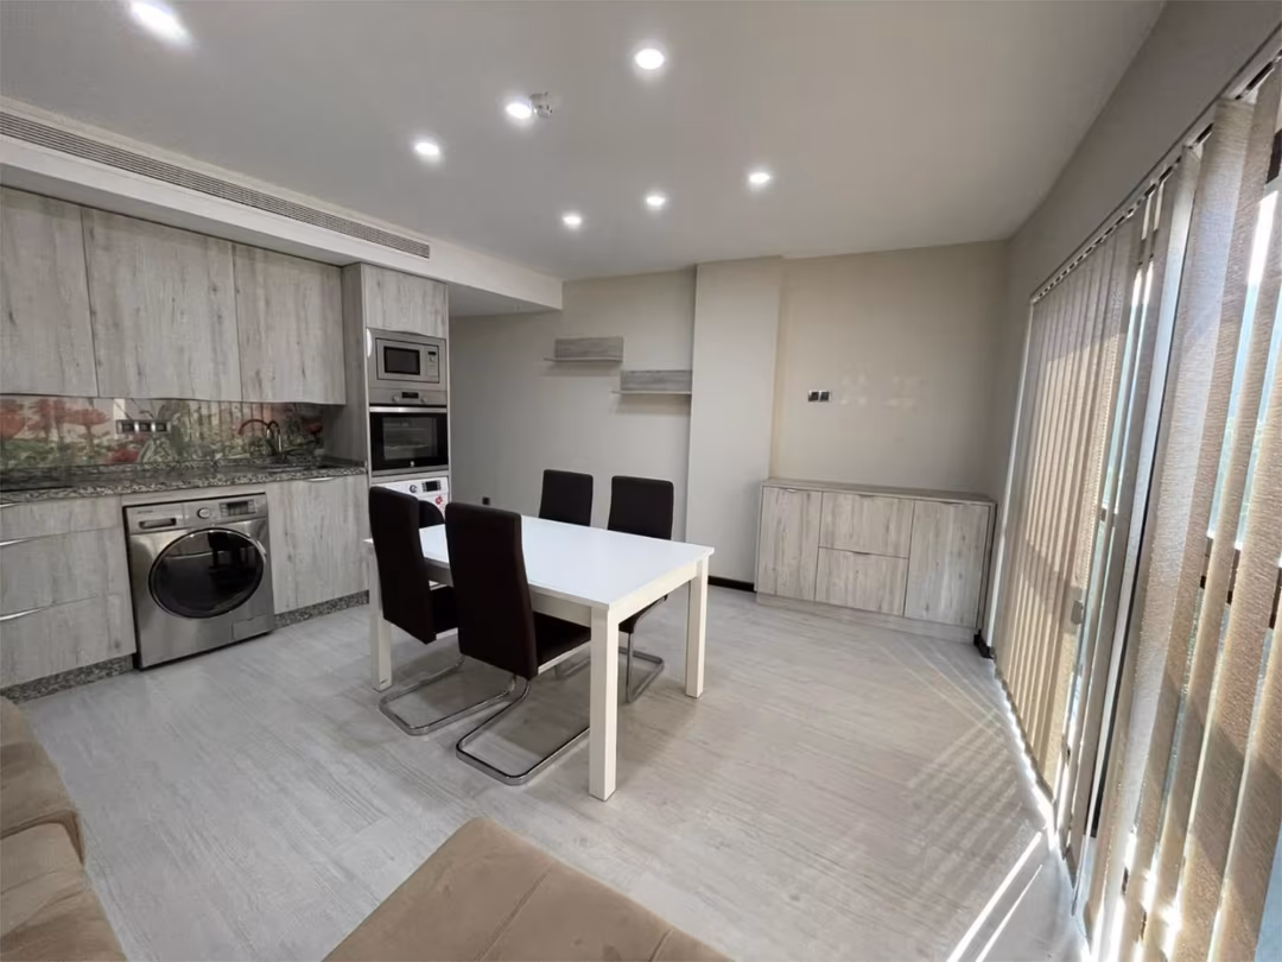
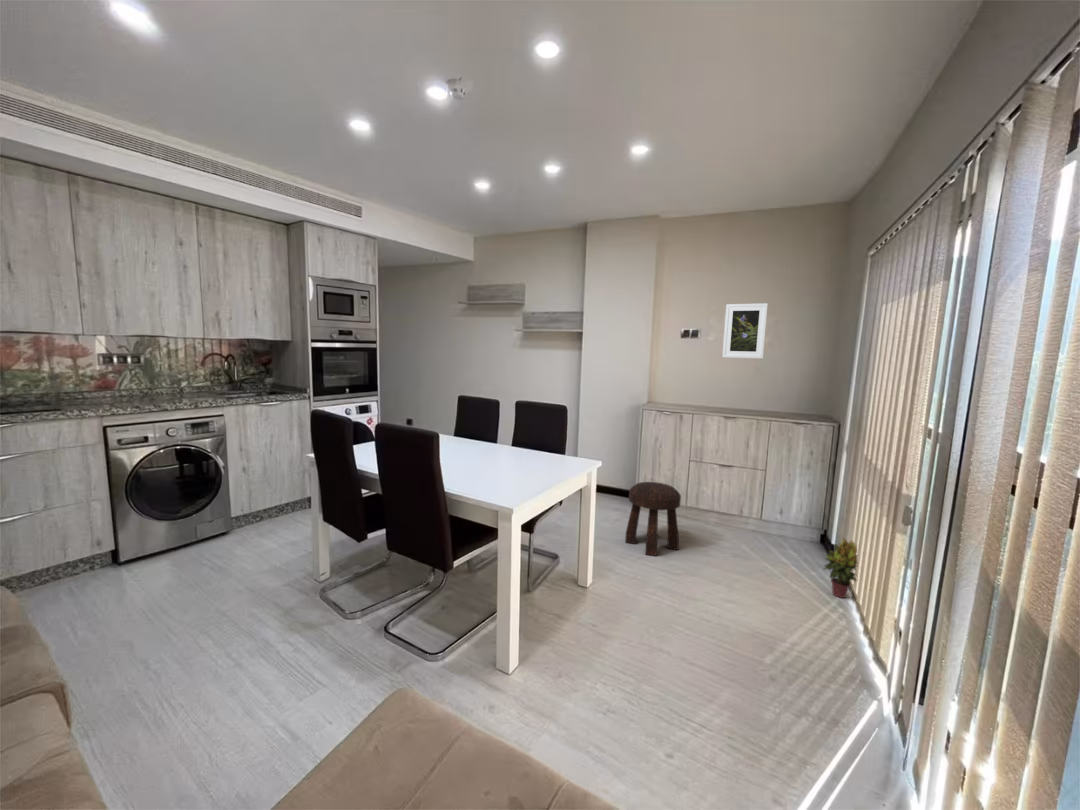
+ stool [624,481,682,557]
+ potted plant [822,537,859,599]
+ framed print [721,302,769,359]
